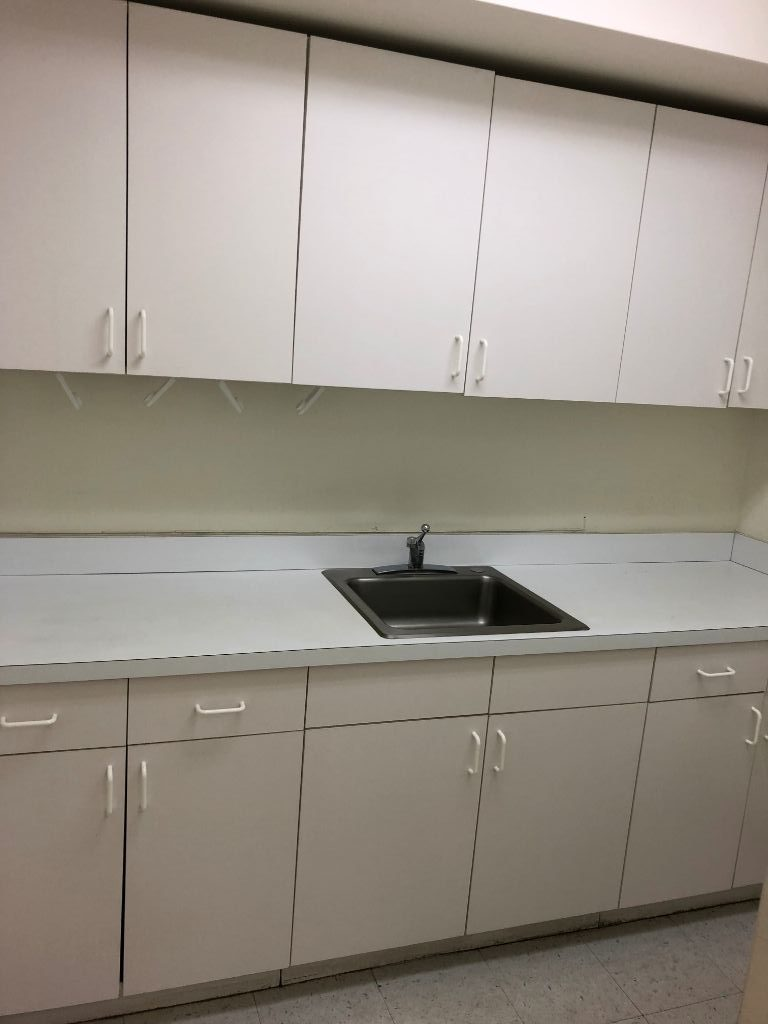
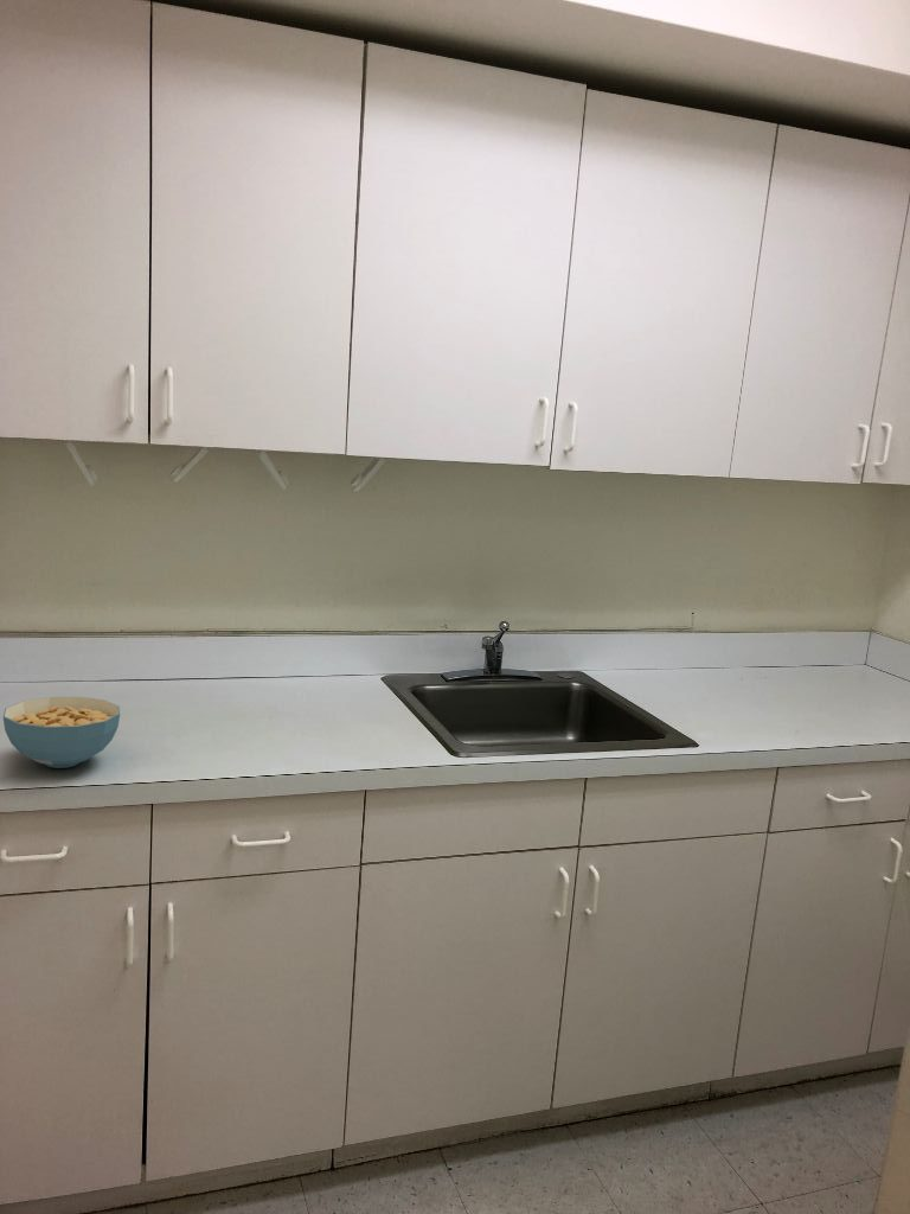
+ cereal bowl [2,696,121,769]
